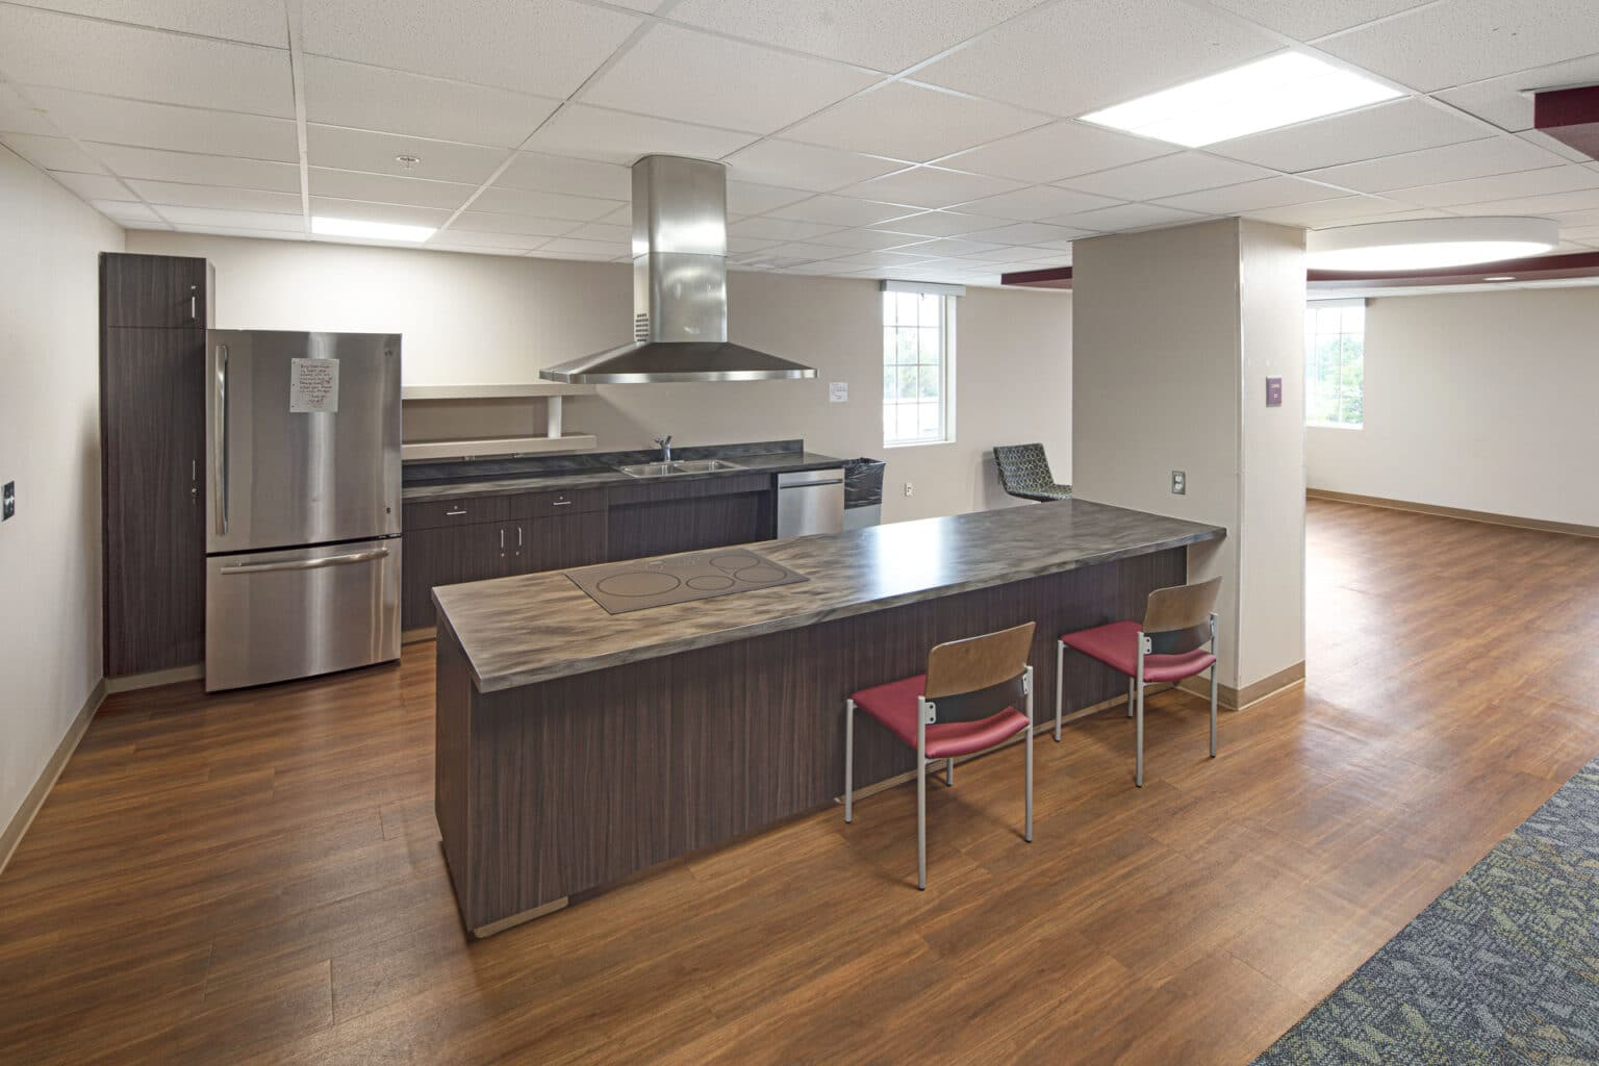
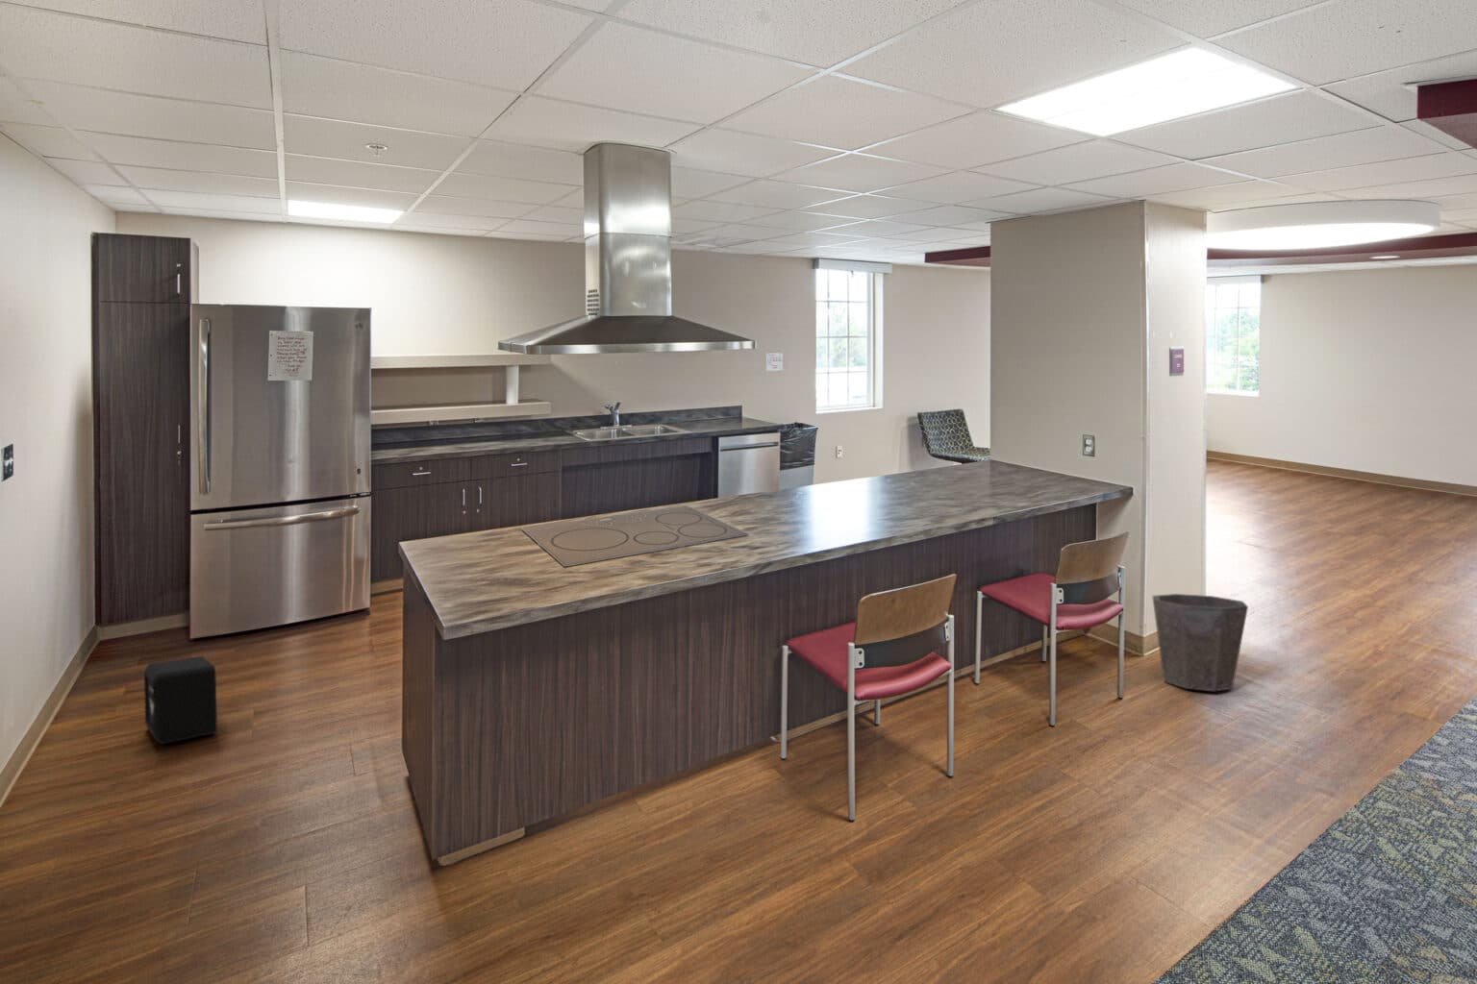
+ air purifier [143,656,219,745]
+ waste bin [1151,593,1250,692]
